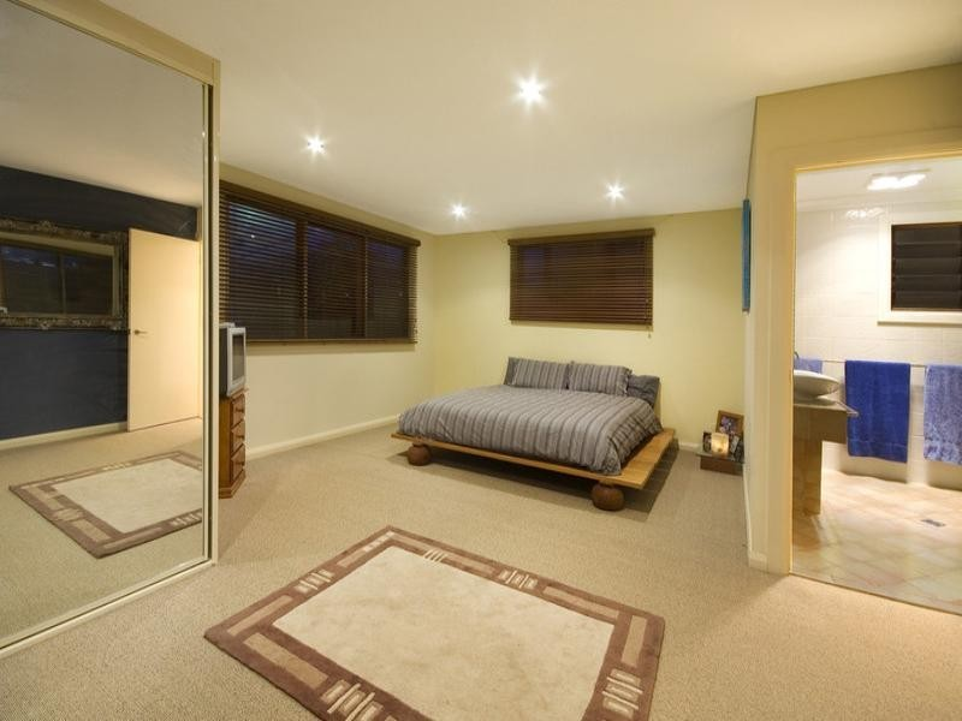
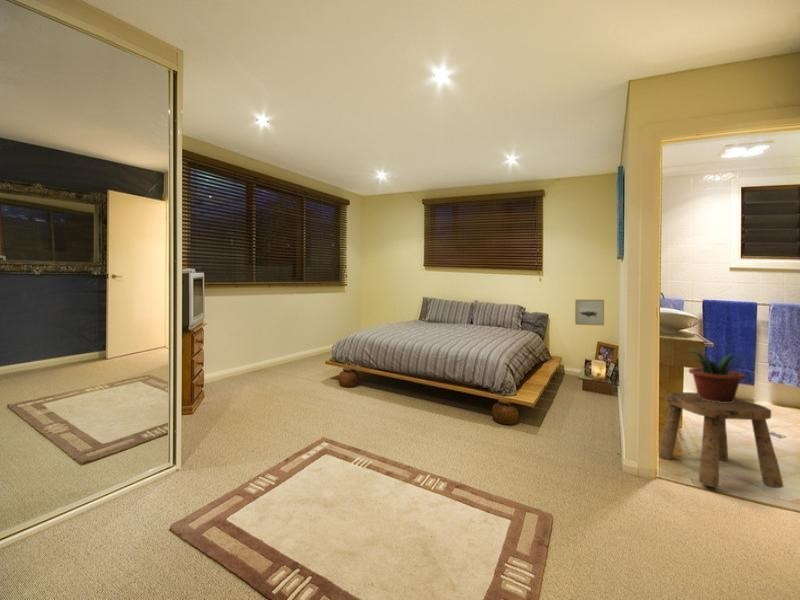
+ potted plant [683,347,754,403]
+ wall art [574,299,605,327]
+ stool [658,391,785,489]
